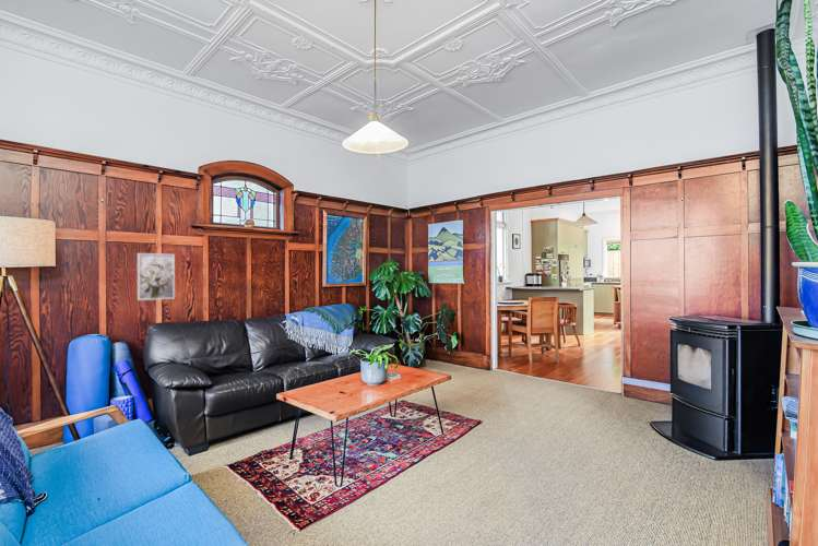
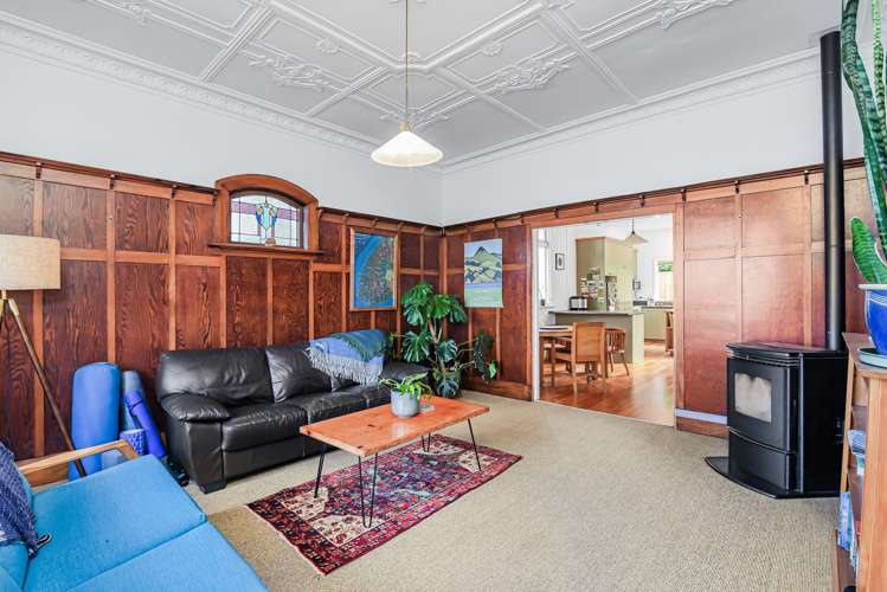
- wall art [137,252,176,301]
